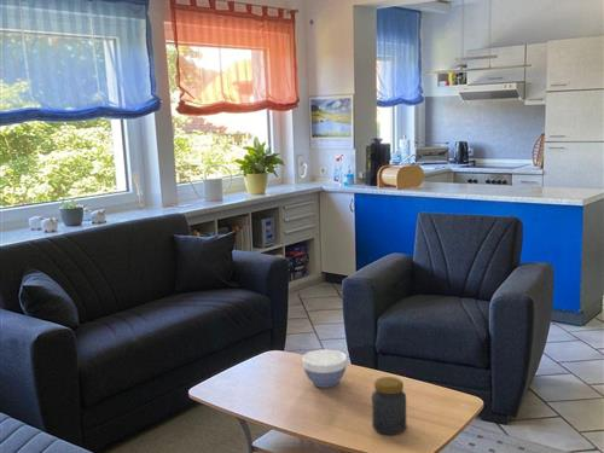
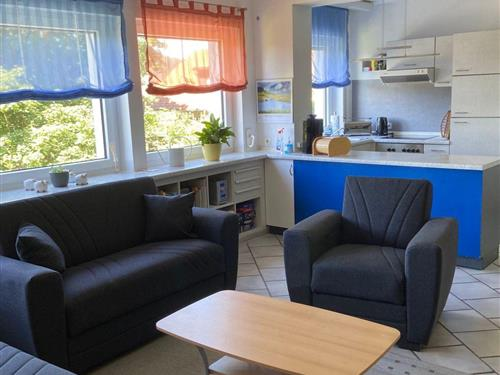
- bowl [302,348,348,389]
- jar [371,376,407,436]
